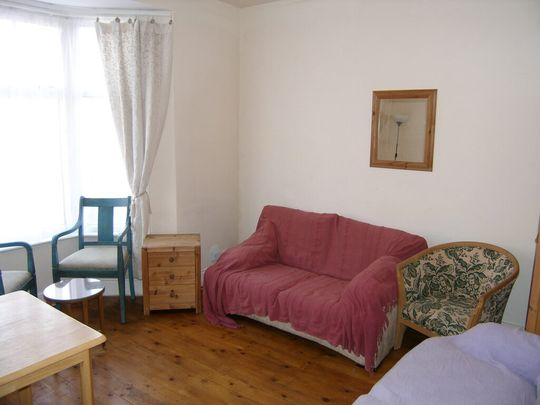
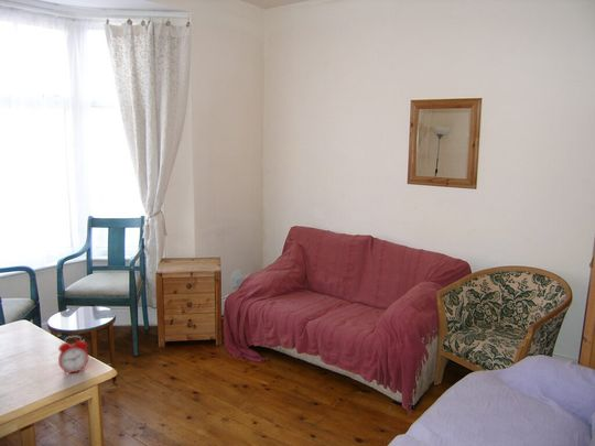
+ alarm clock [57,335,89,376]
